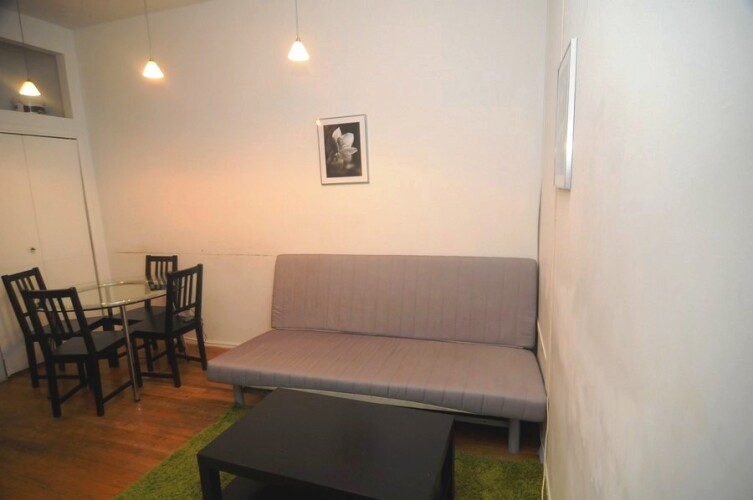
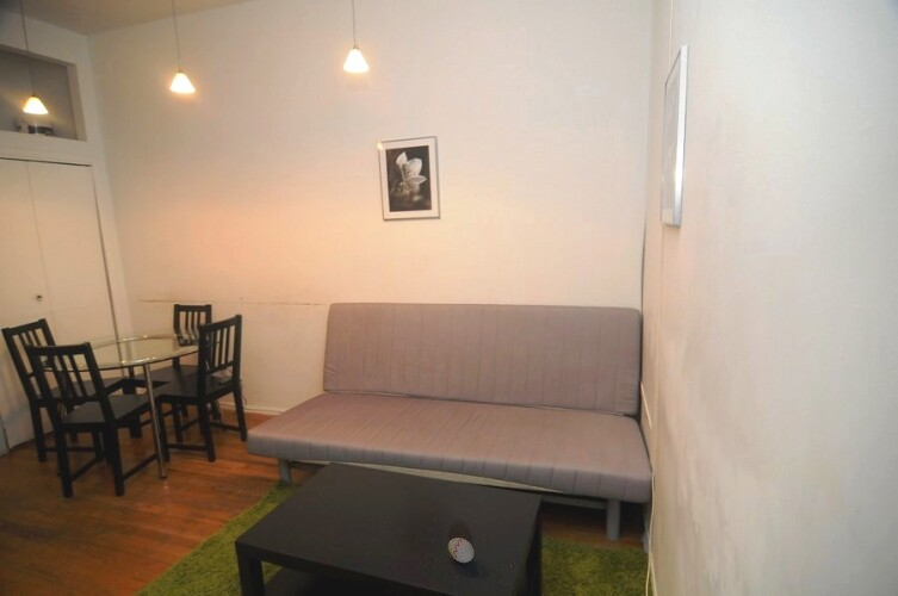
+ decorative egg [447,536,475,564]
